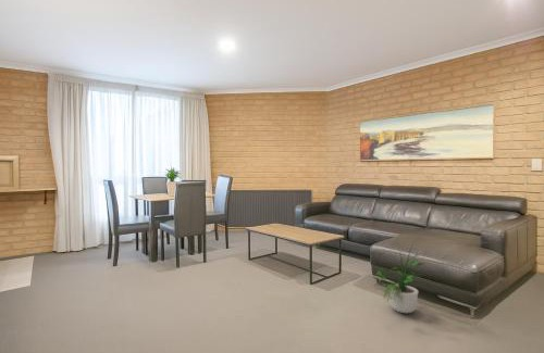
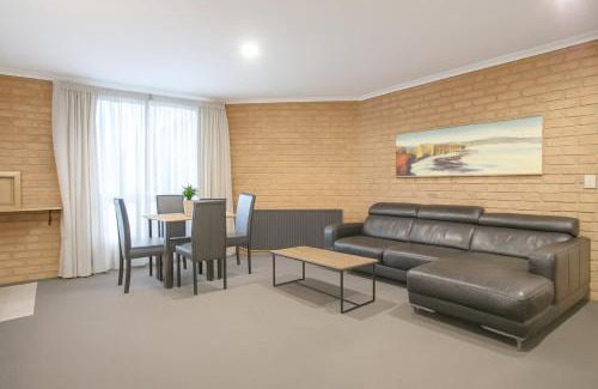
- potted plant [375,242,430,314]
